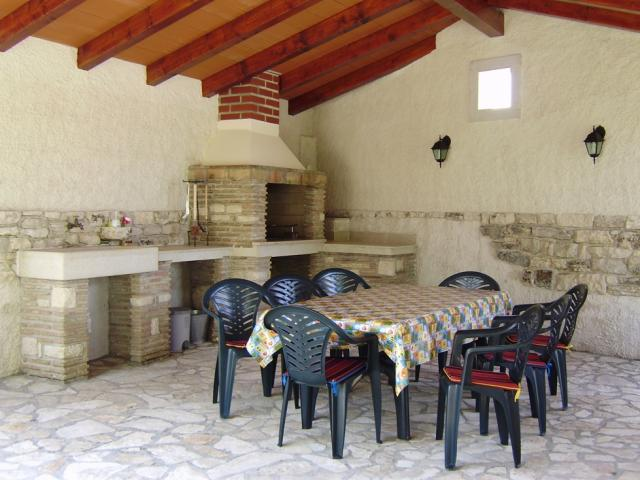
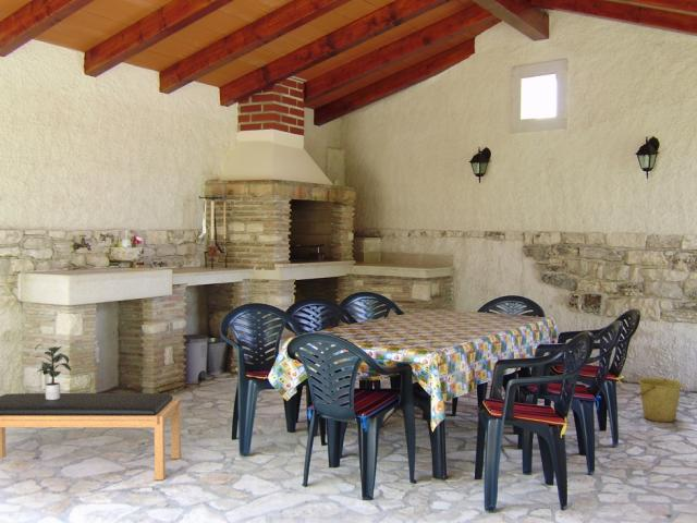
+ bench [0,392,182,481]
+ potted plant [34,343,73,400]
+ bucket [635,377,684,423]
